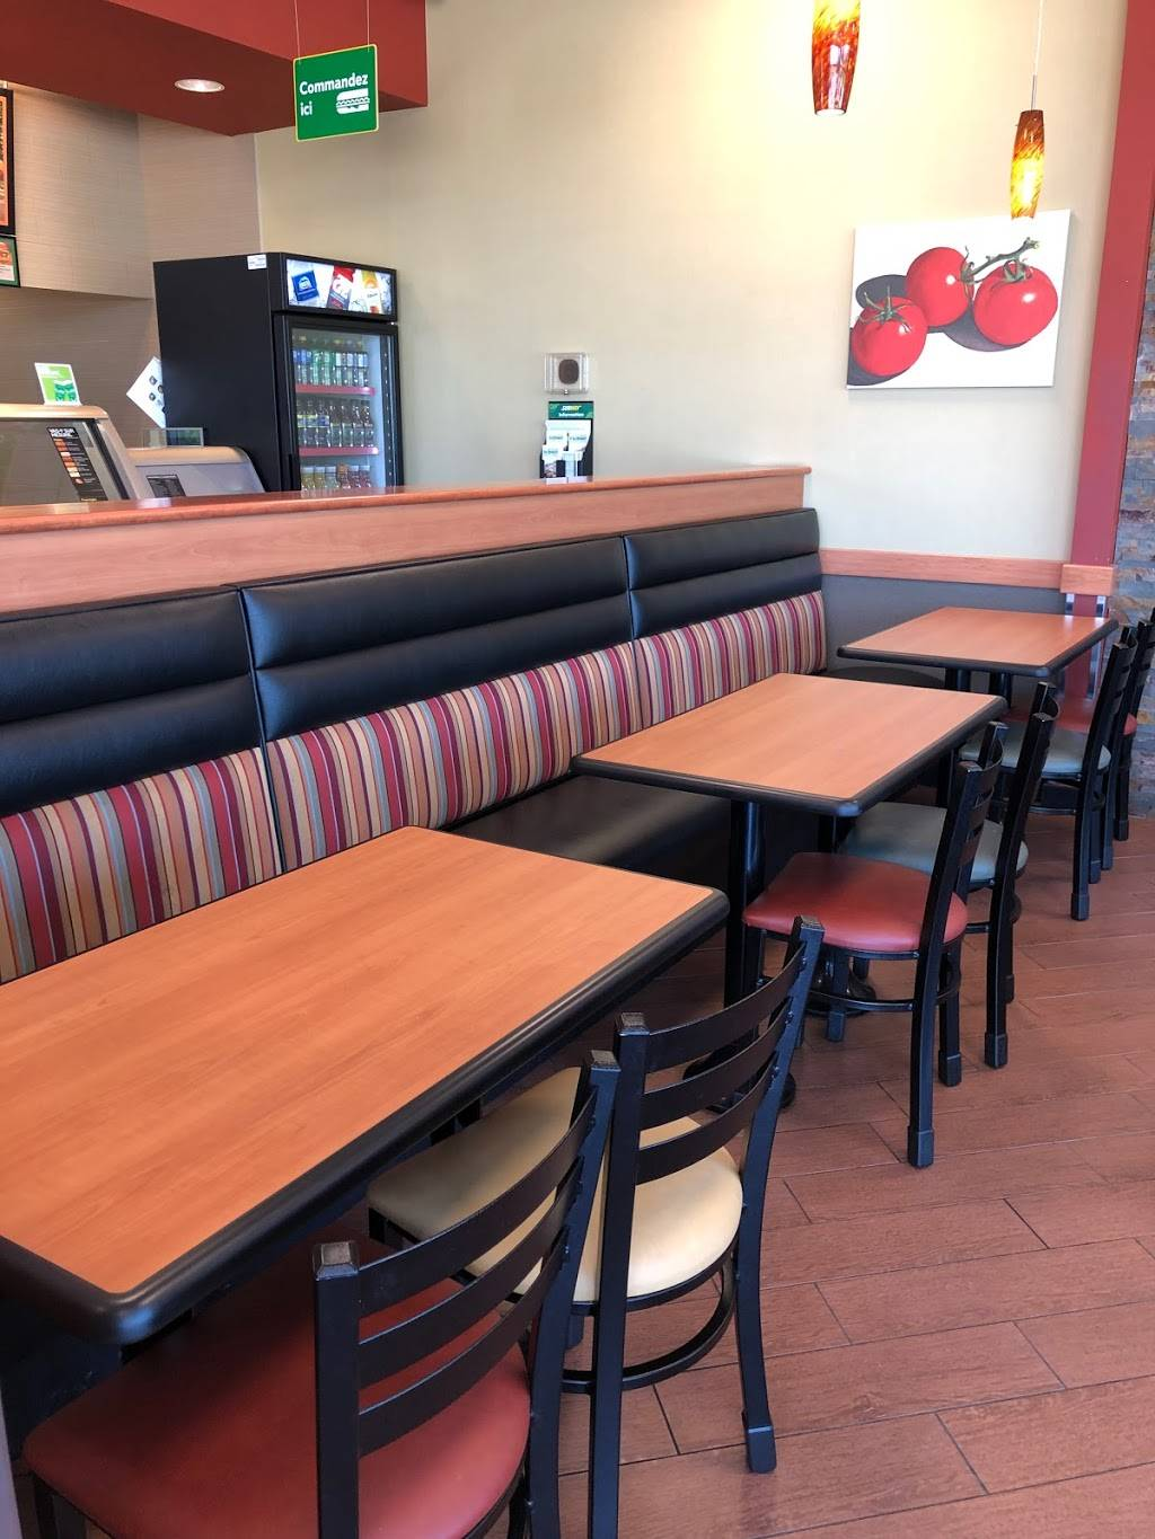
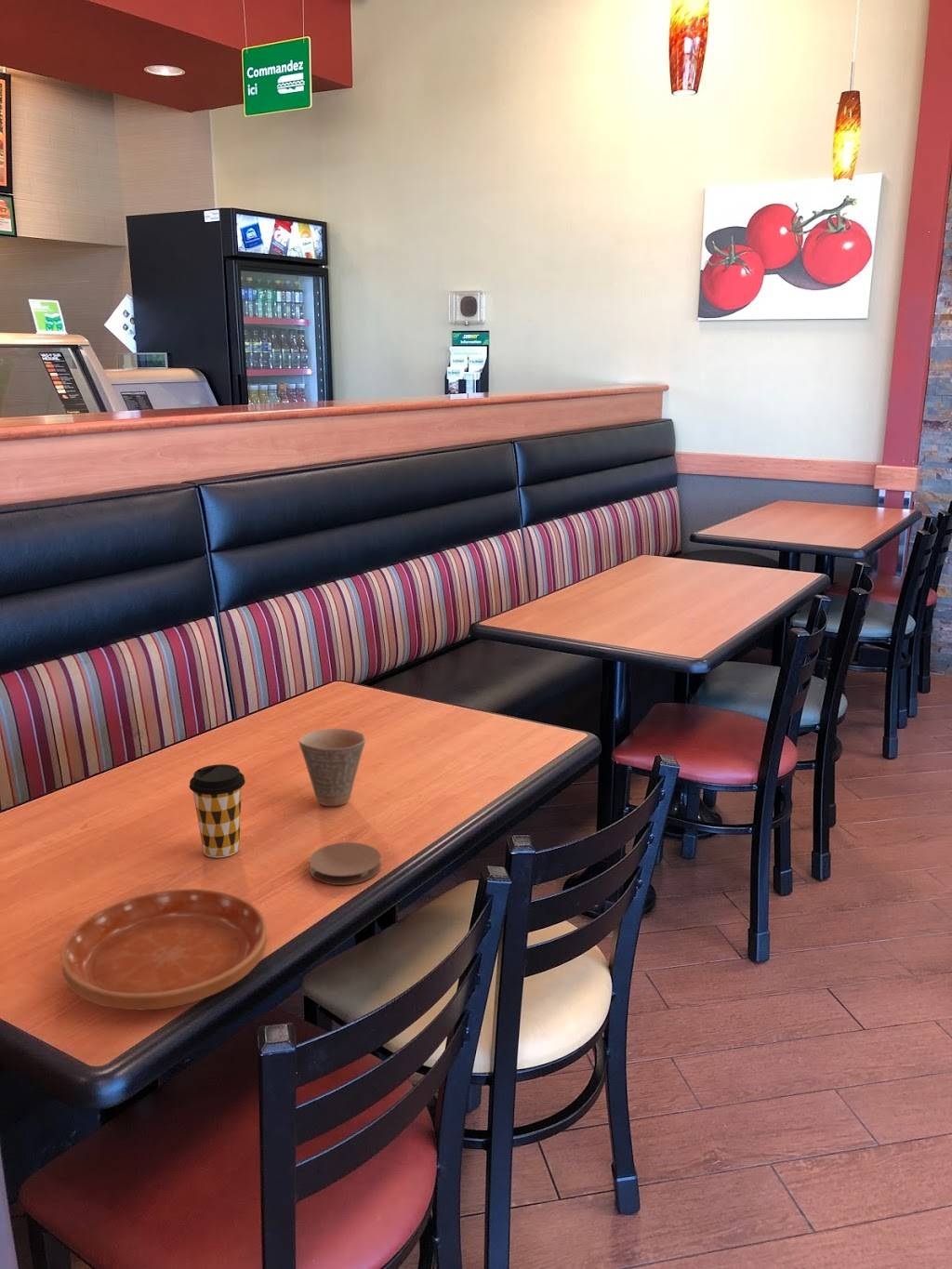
+ saucer [60,888,268,1011]
+ cup [298,728,366,807]
+ coaster [308,841,382,886]
+ coffee cup [189,763,246,859]
